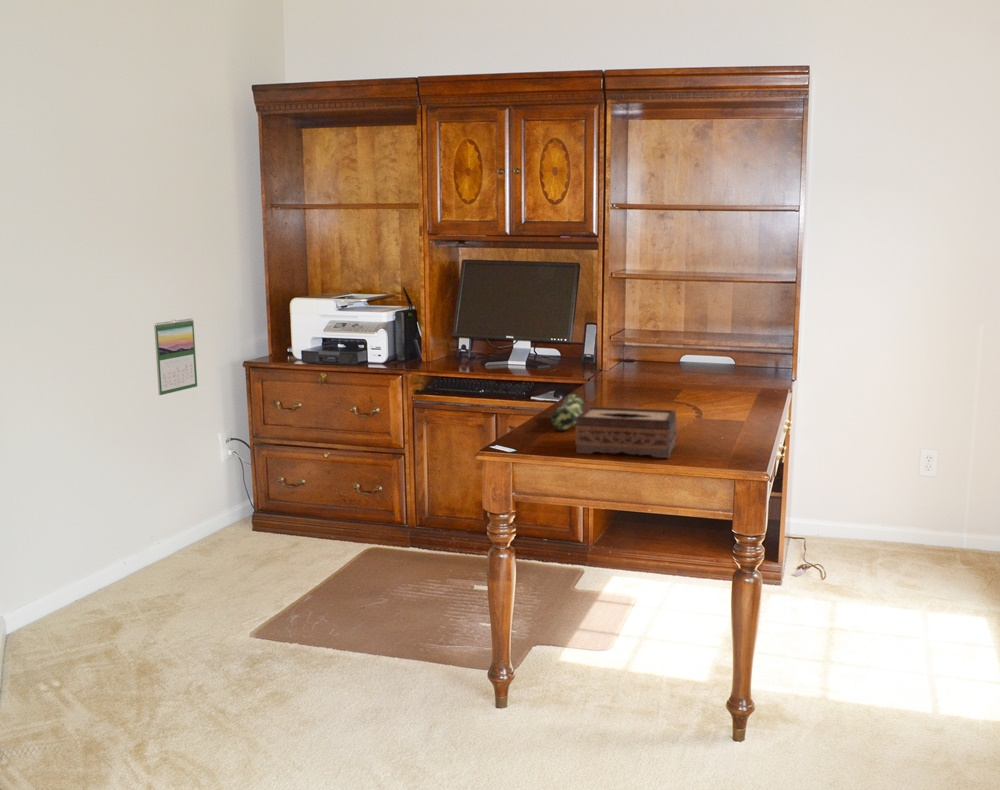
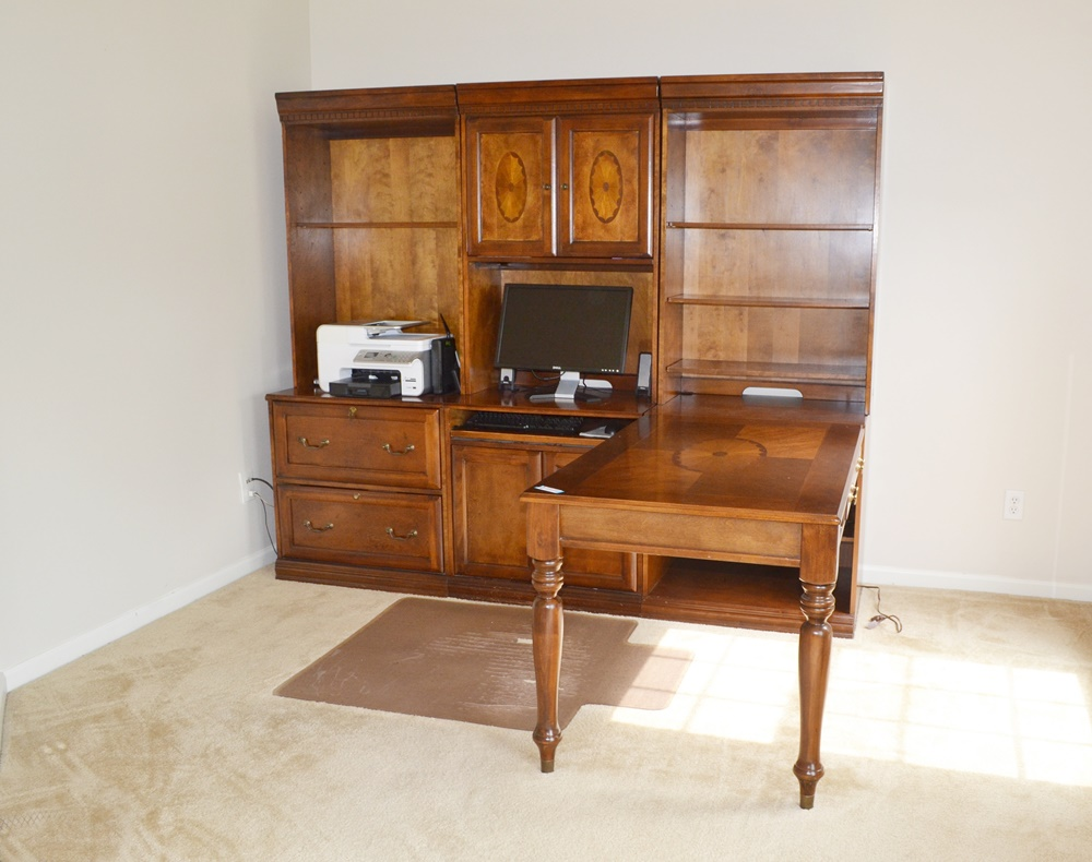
- tissue box [575,406,677,459]
- calendar [153,318,198,396]
- pencil case [550,393,586,431]
